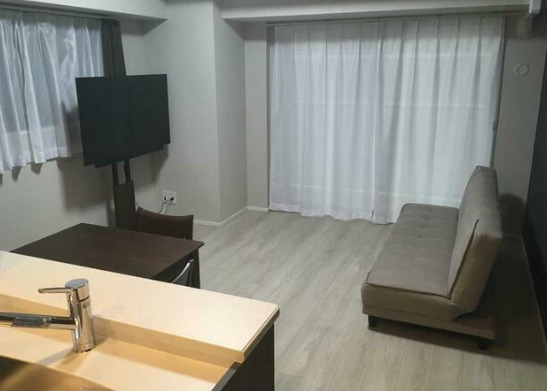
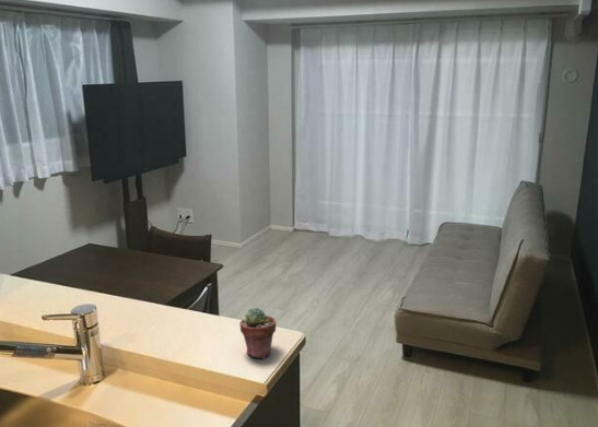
+ potted succulent [238,307,277,359]
